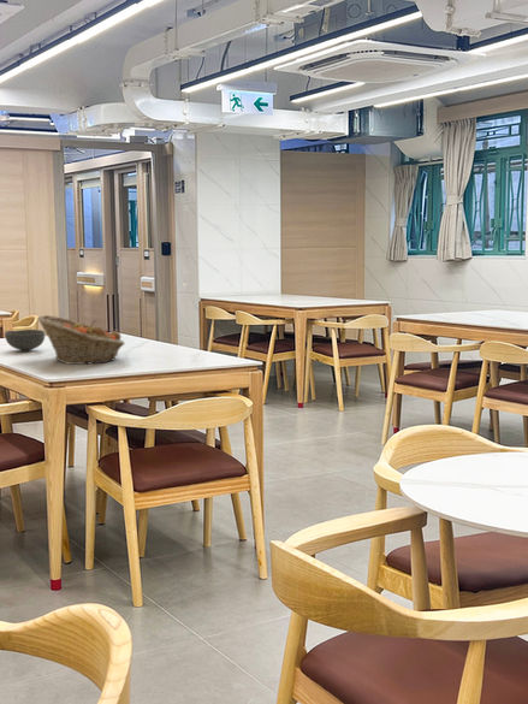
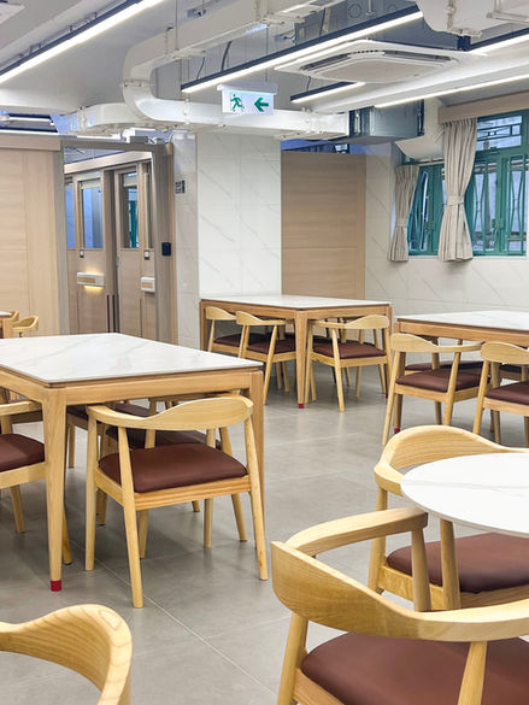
- bowl [4,329,46,351]
- fruit basket [36,314,126,366]
